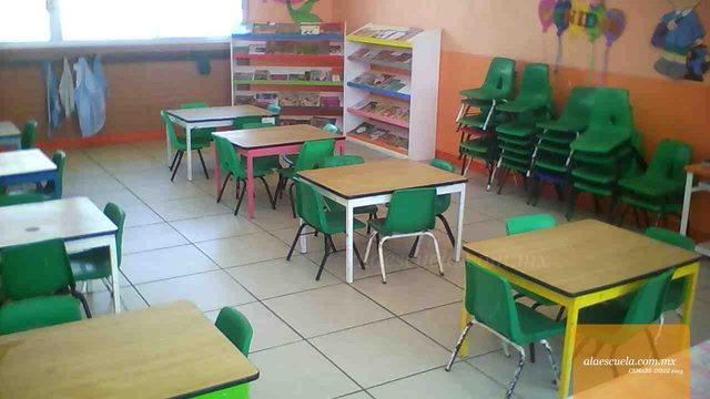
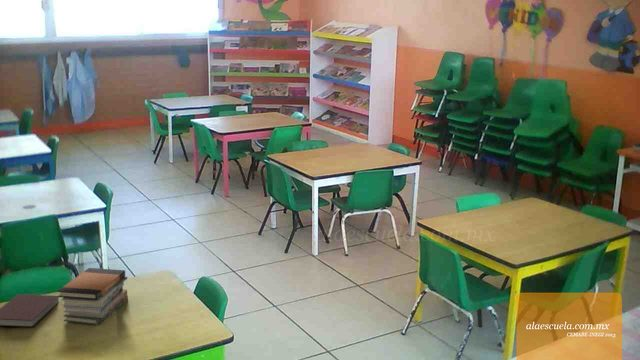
+ notebook [0,293,60,328]
+ book stack [56,267,129,326]
